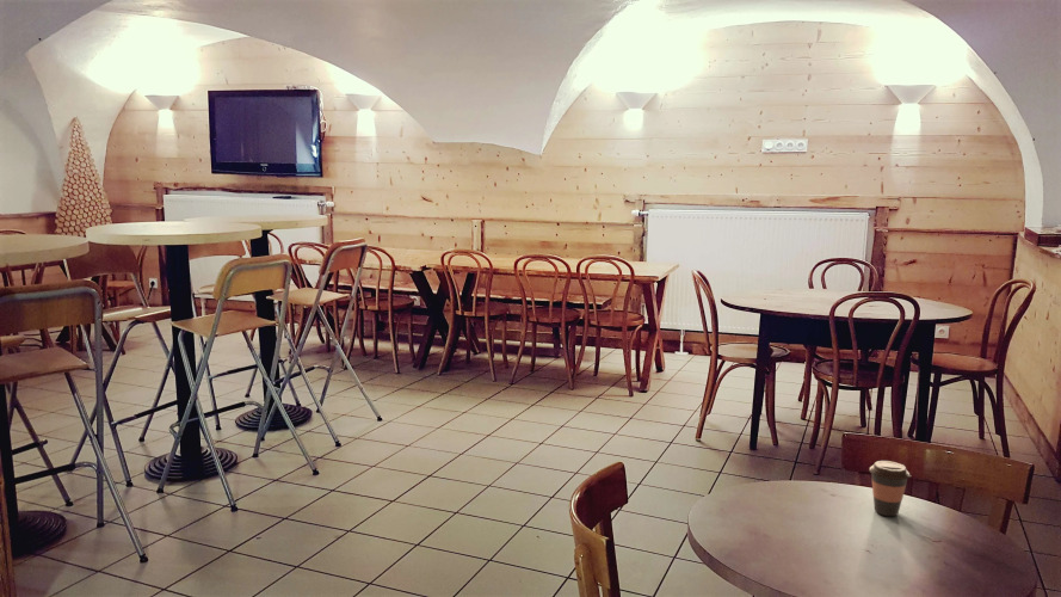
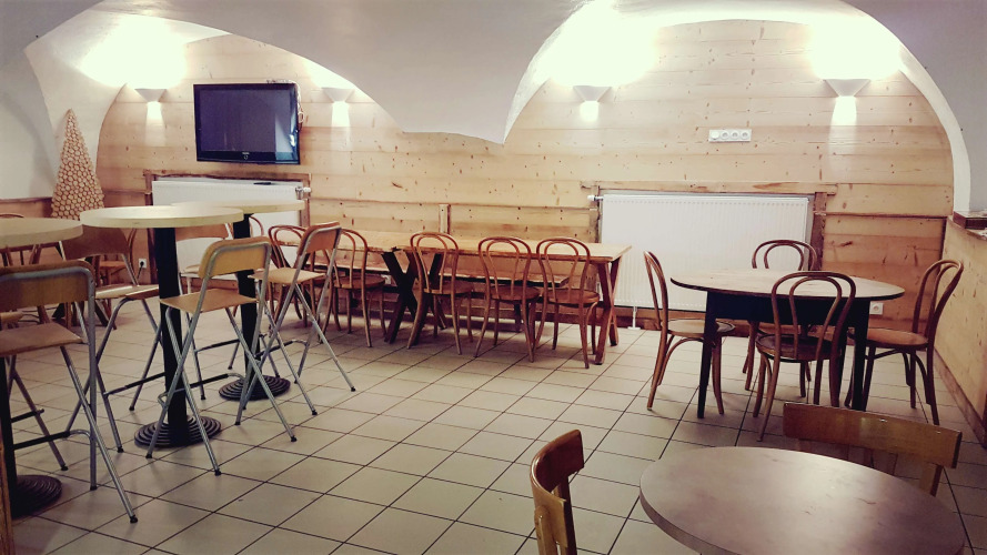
- coffee cup [868,460,912,517]
